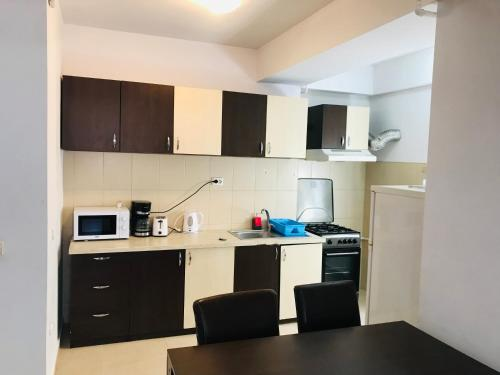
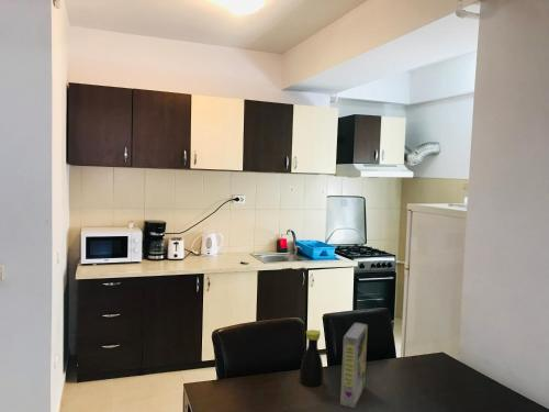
+ cereal box [339,322,369,409]
+ bottle [299,329,325,387]
